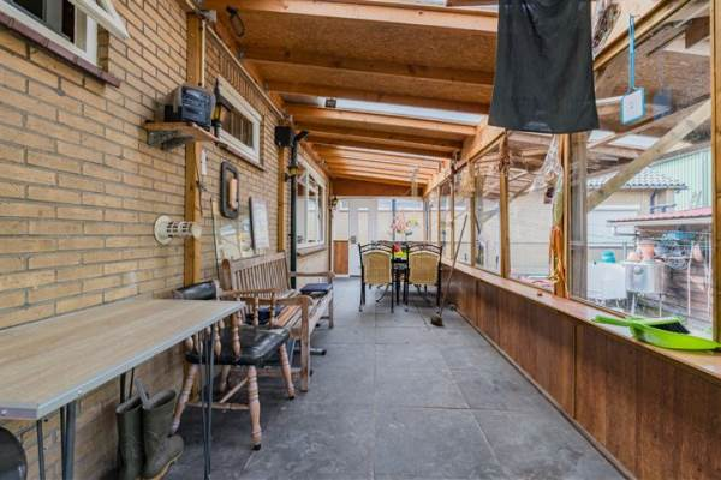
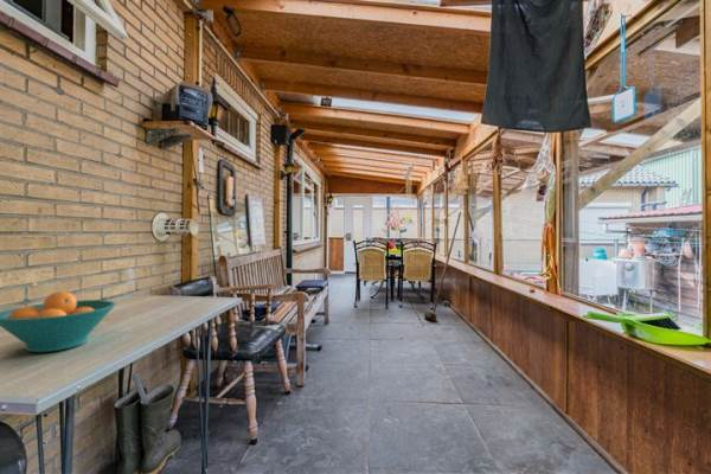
+ fruit bowl [0,290,117,353]
